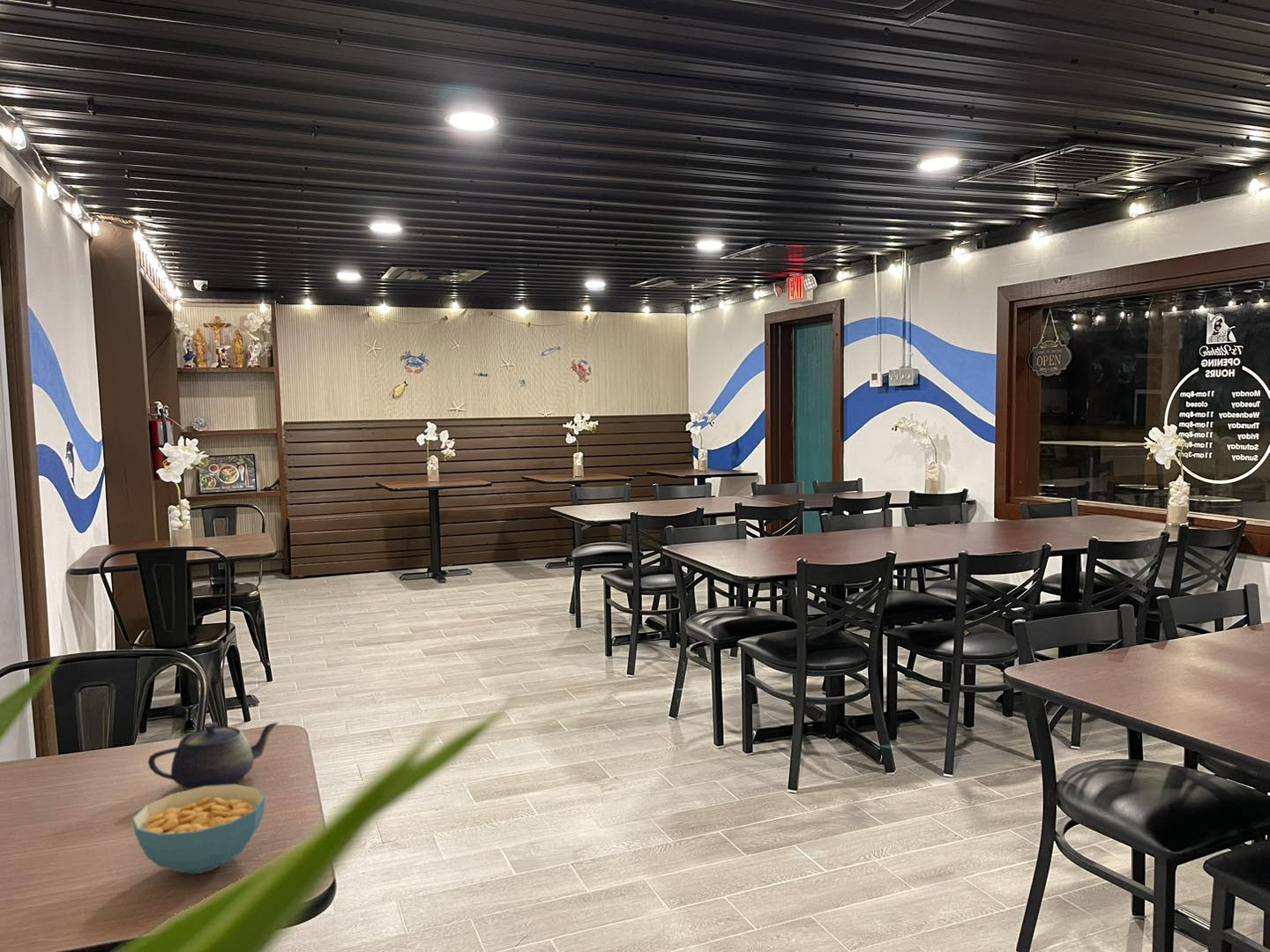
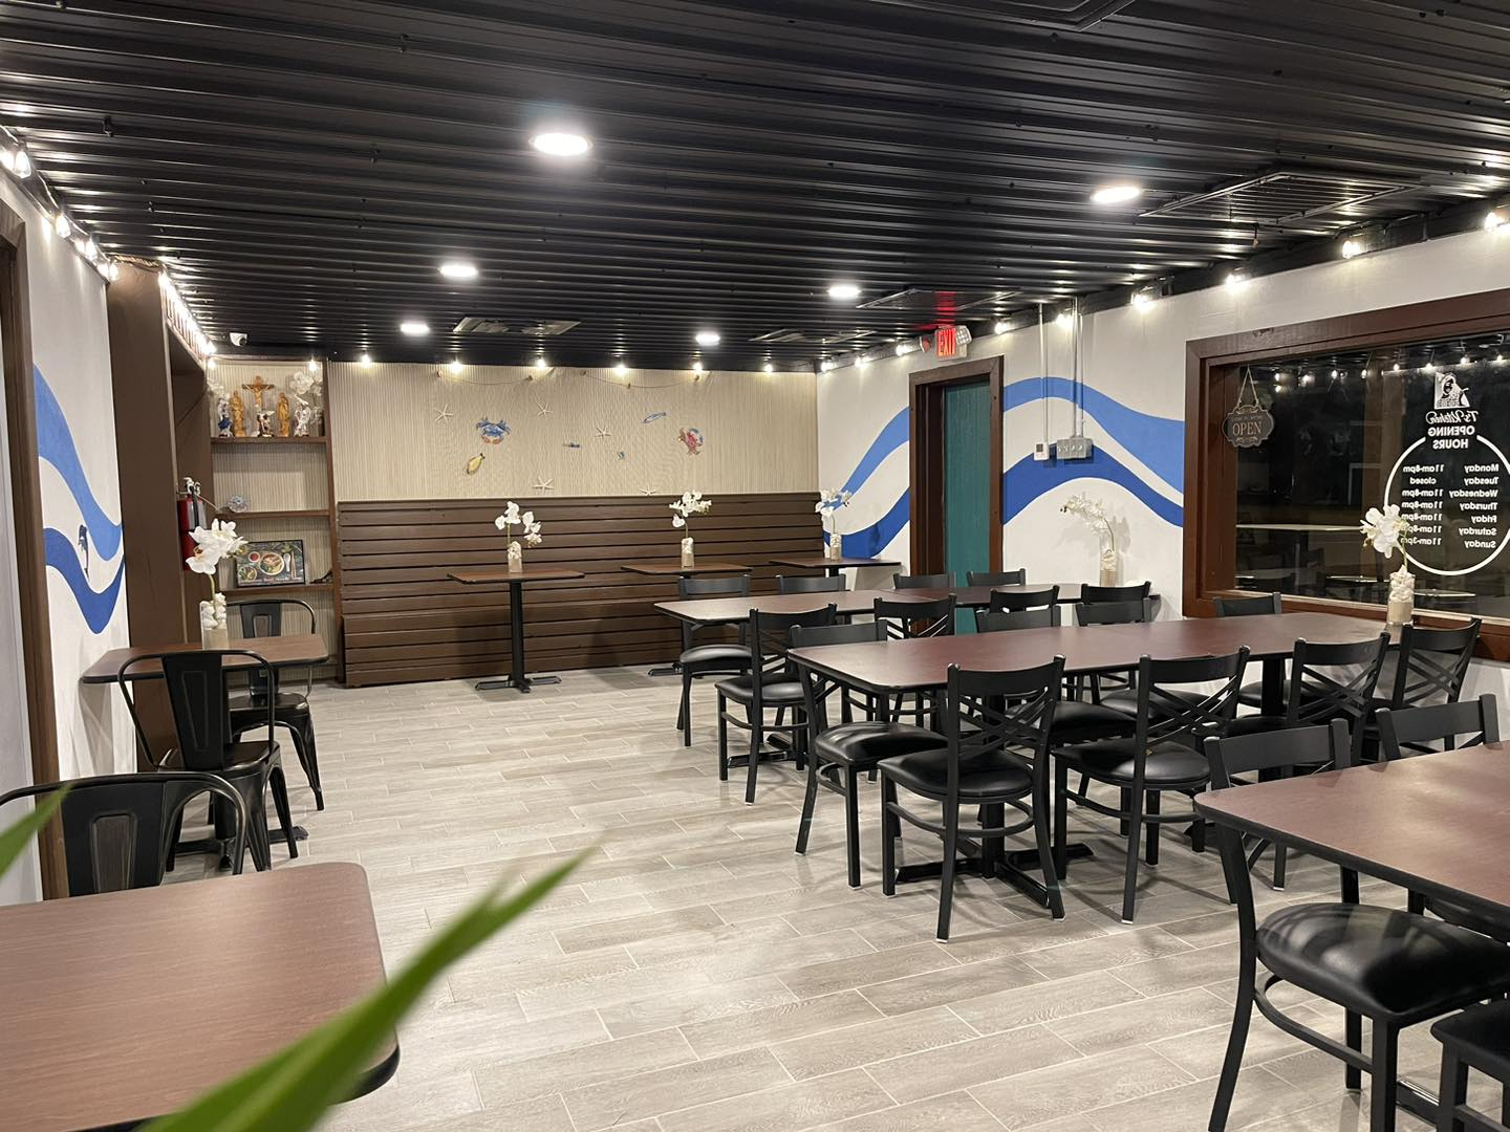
- cereal bowl [131,784,266,874]
- teapot [147,721,280,791]
